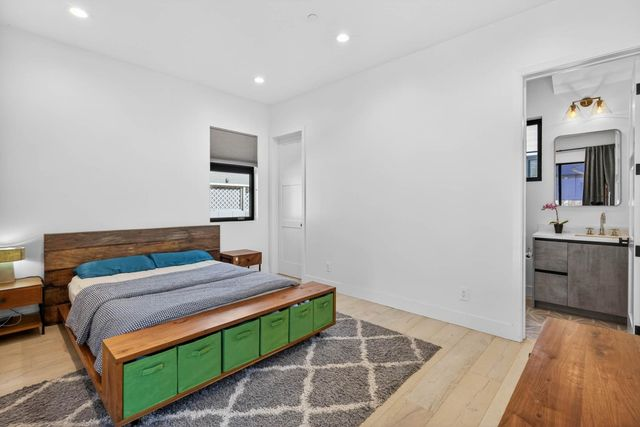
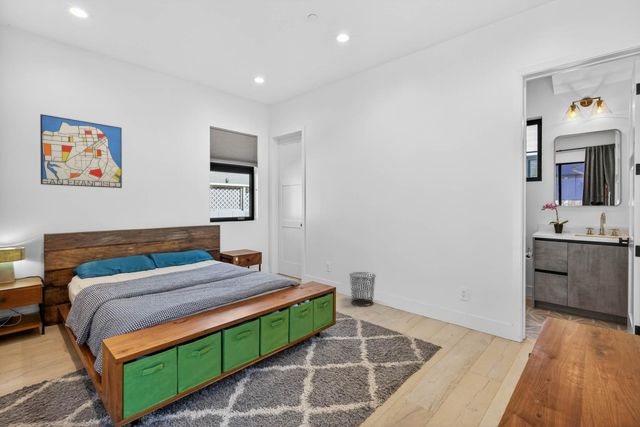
+ waste bin [348,271,377,307]
+ wall art [39,113,123,189]
